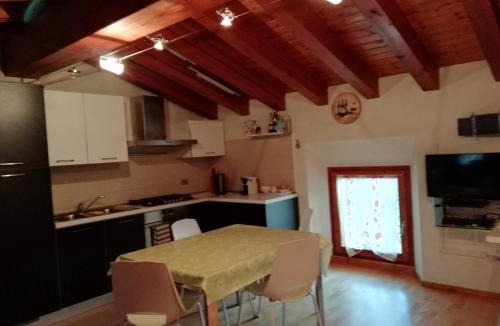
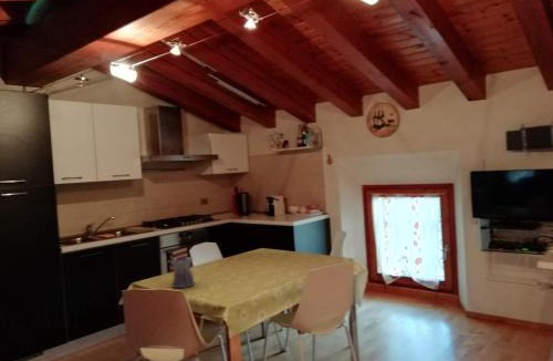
+ teapot [166,256,196,289]
